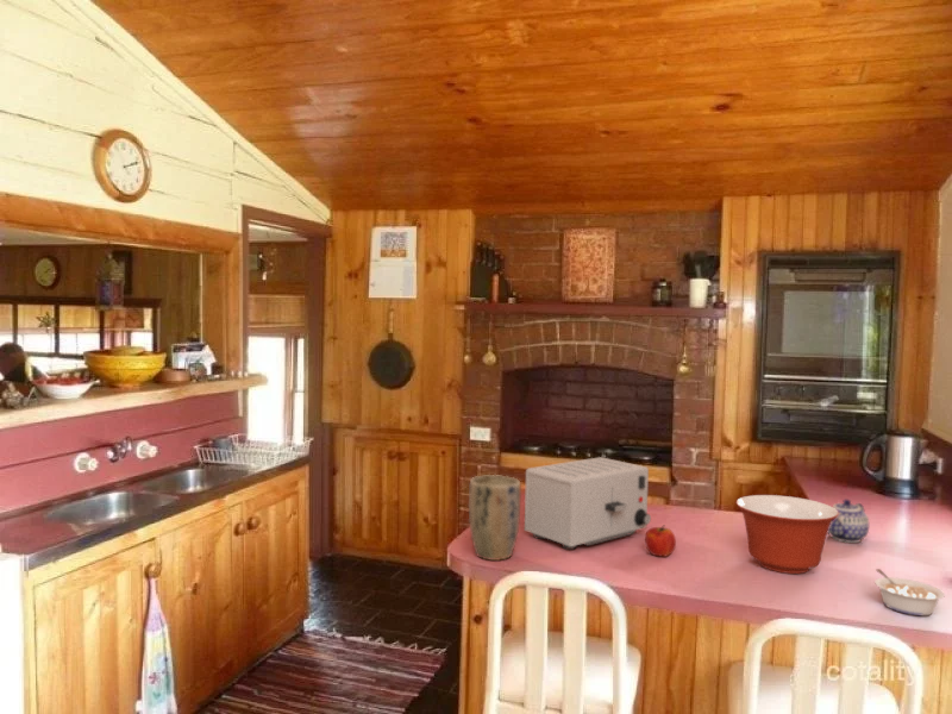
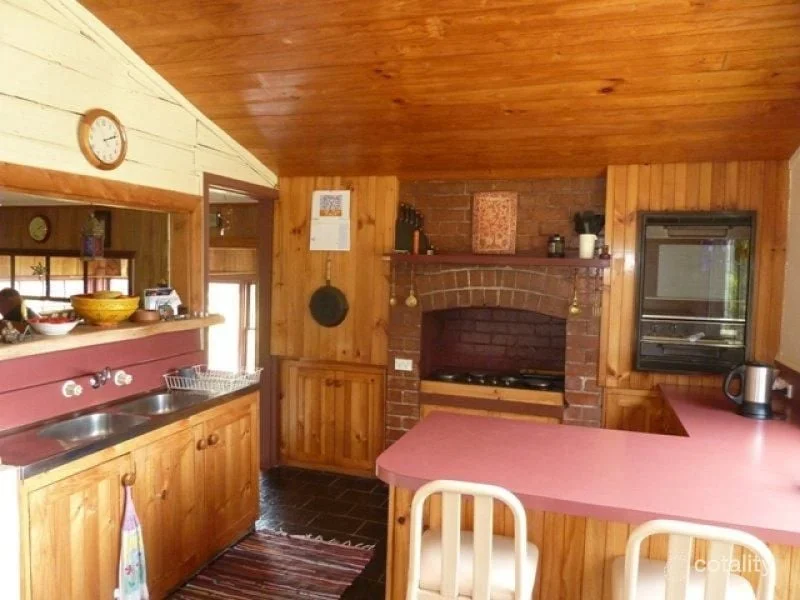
- legume [873,568,946,616]
- toaster [524,456,652,551]
- teapot [827,499,870,544]
- mixing bowl [734,494,839,575]
- plant pot [468,474,521,562]
- fruit [644,525,677,558]
